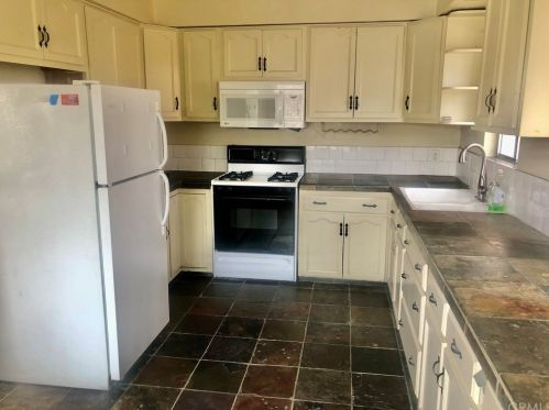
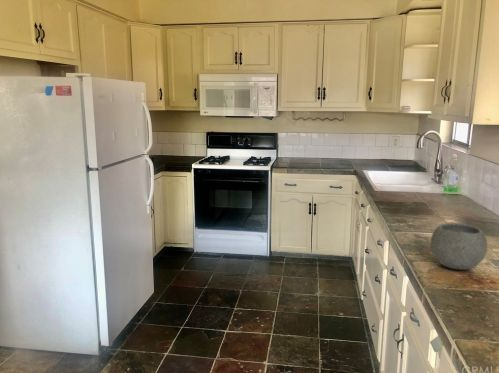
+ bowl [430,222,488,271]
